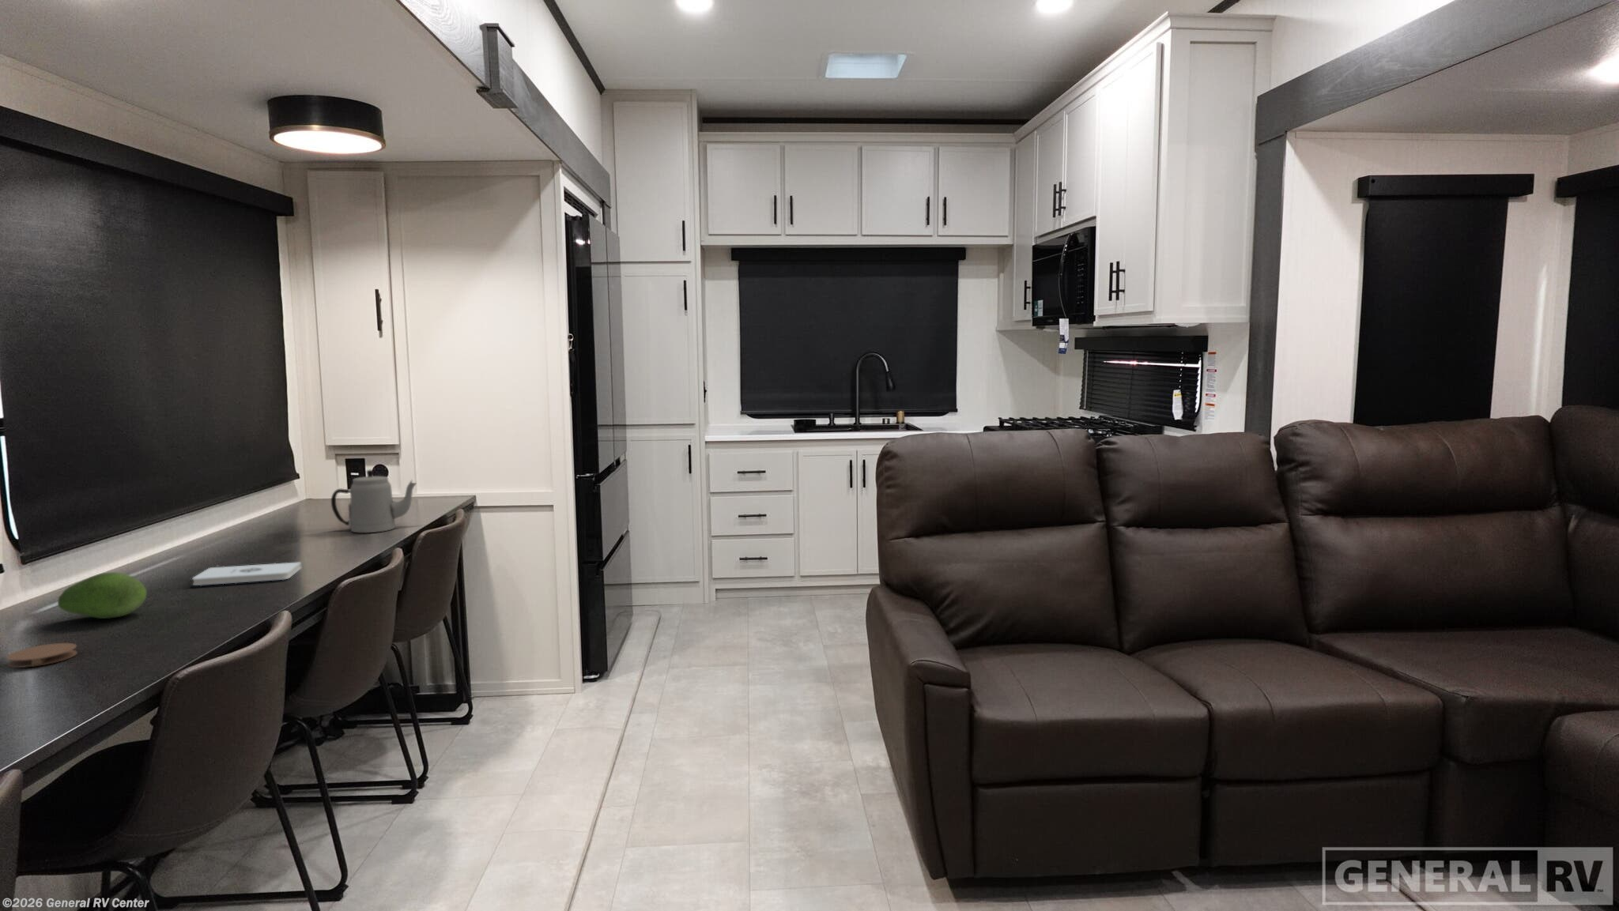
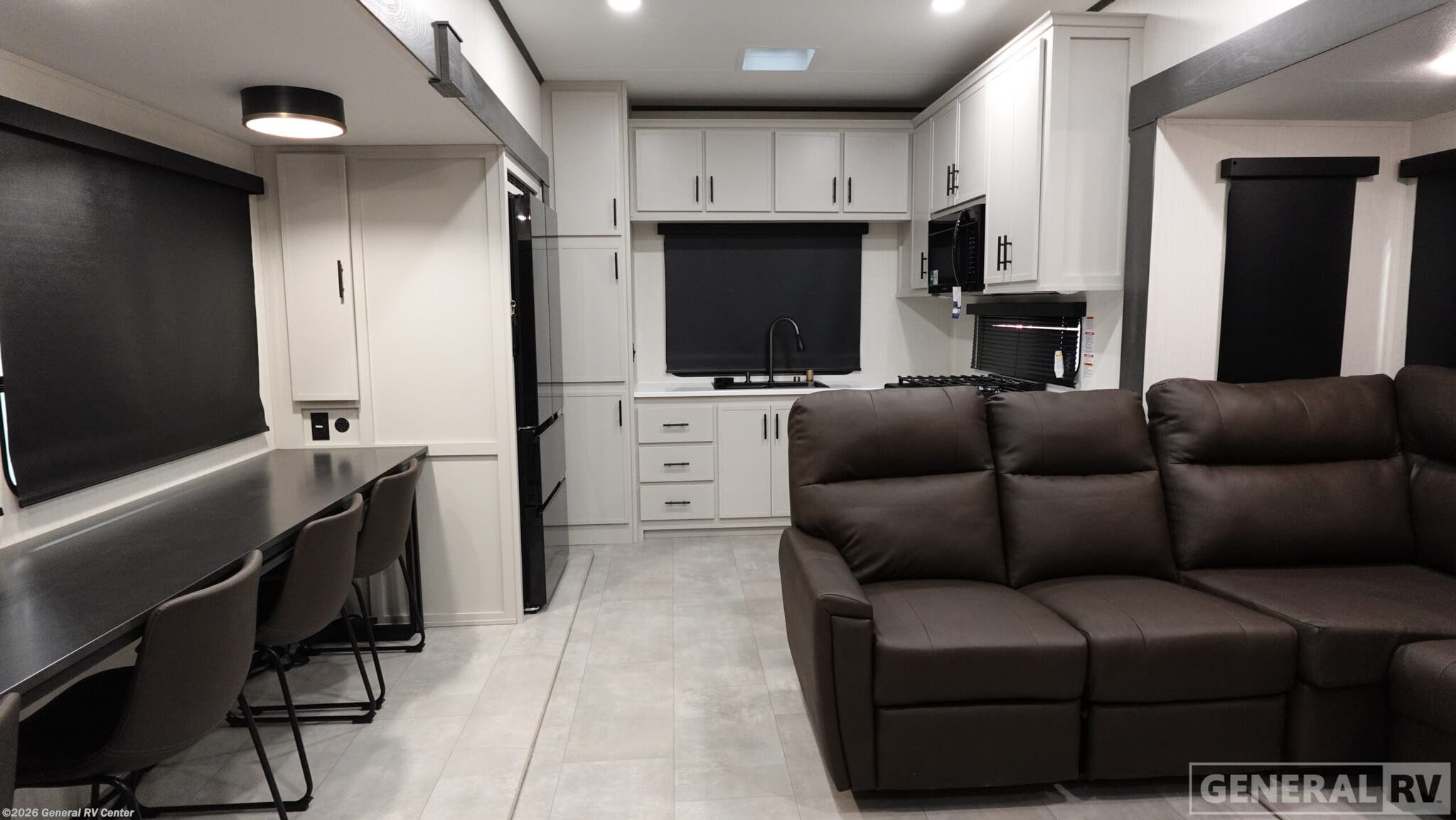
- coaster [6,642,78,669]
- fruit [57,571,147,620]
- notepad [191,561,302,587]
- teapot [330,469,417,533]
